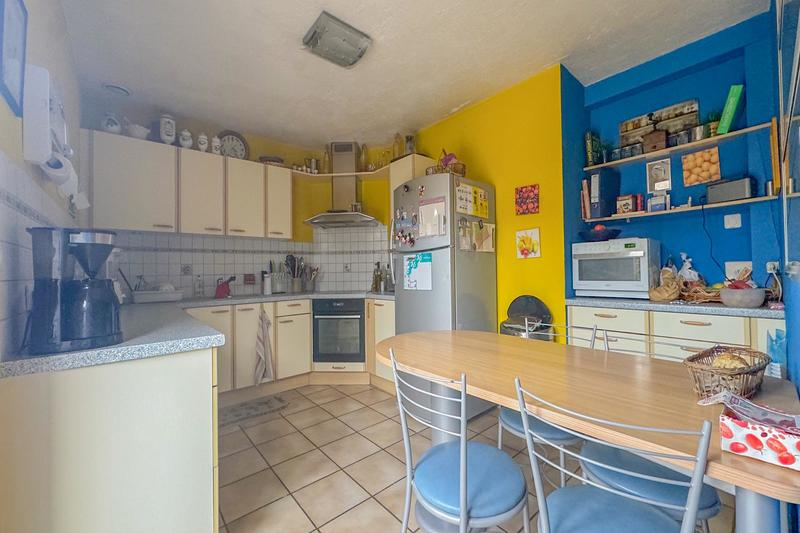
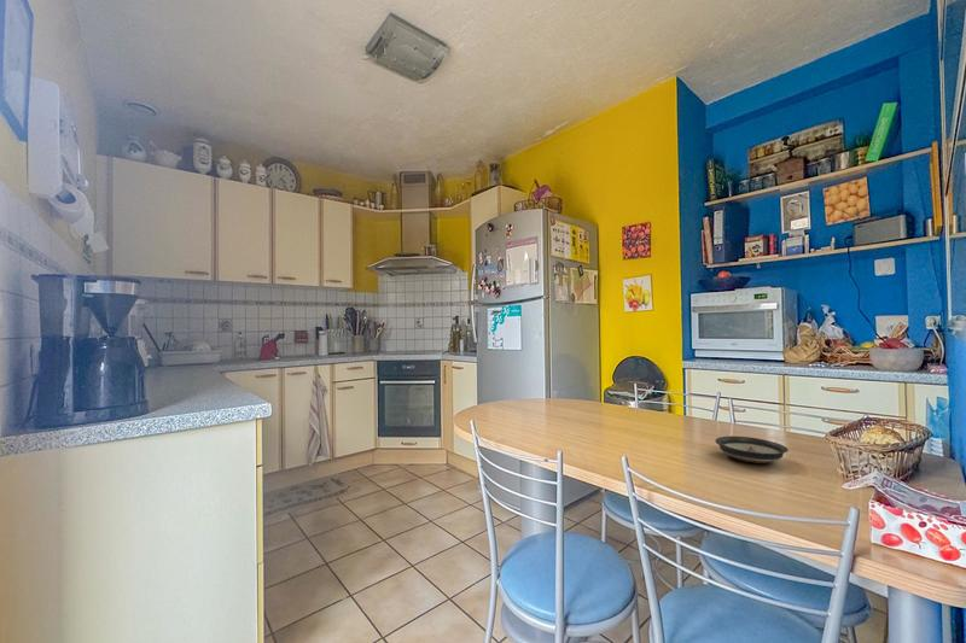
+ saucer [714,436,790,464]
